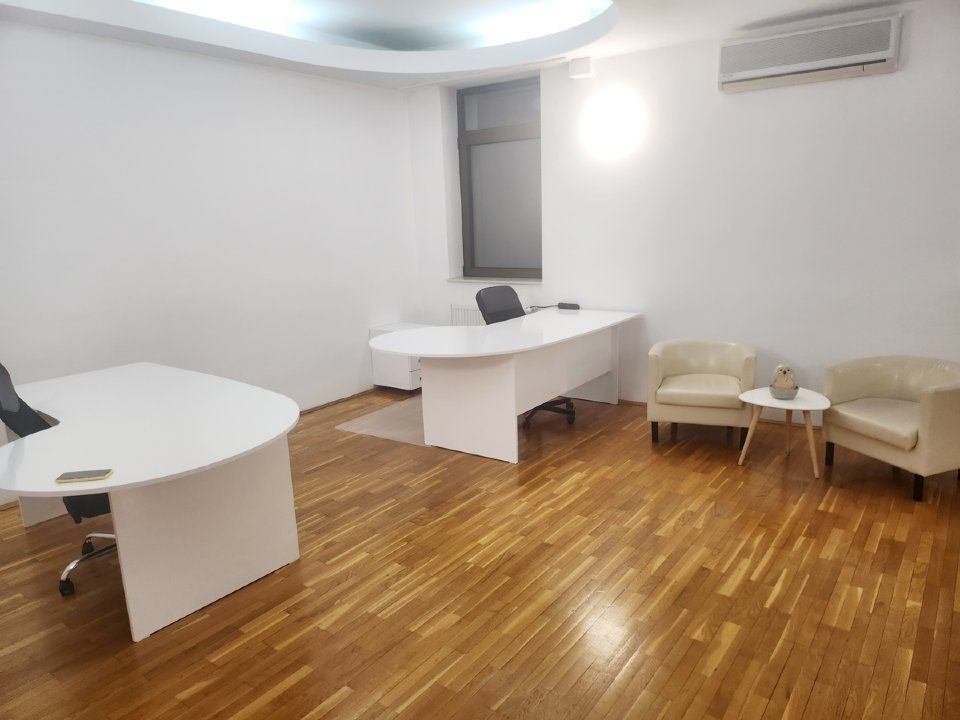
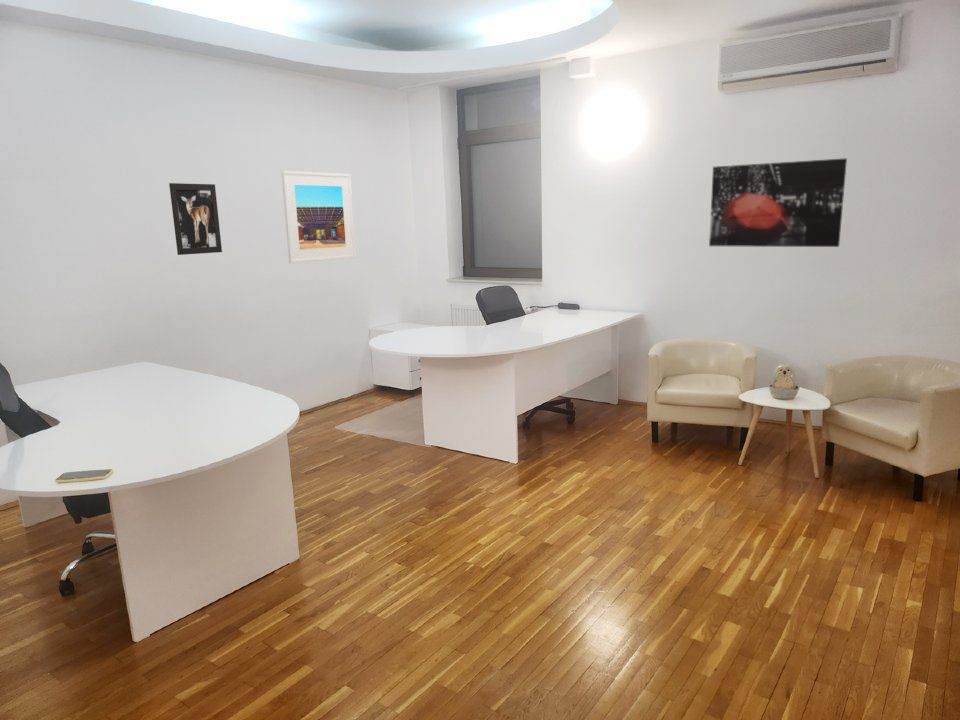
+ wall art [708,157,848,248]
+ wall art [168,182,223,256]
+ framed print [280,170,357,264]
